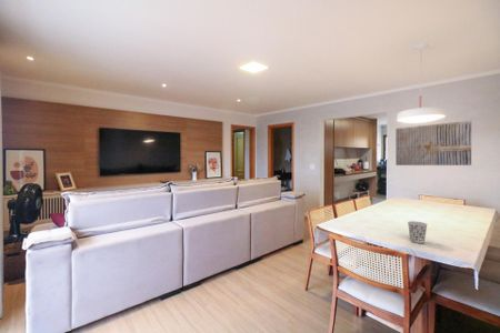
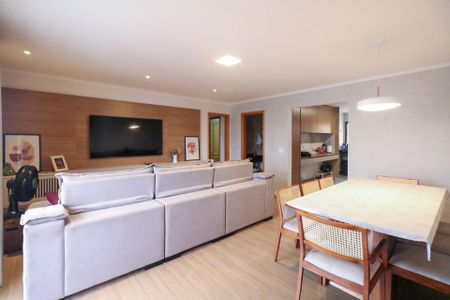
- cup [407,220,429,244]
- wall art [394,120,472,167]
